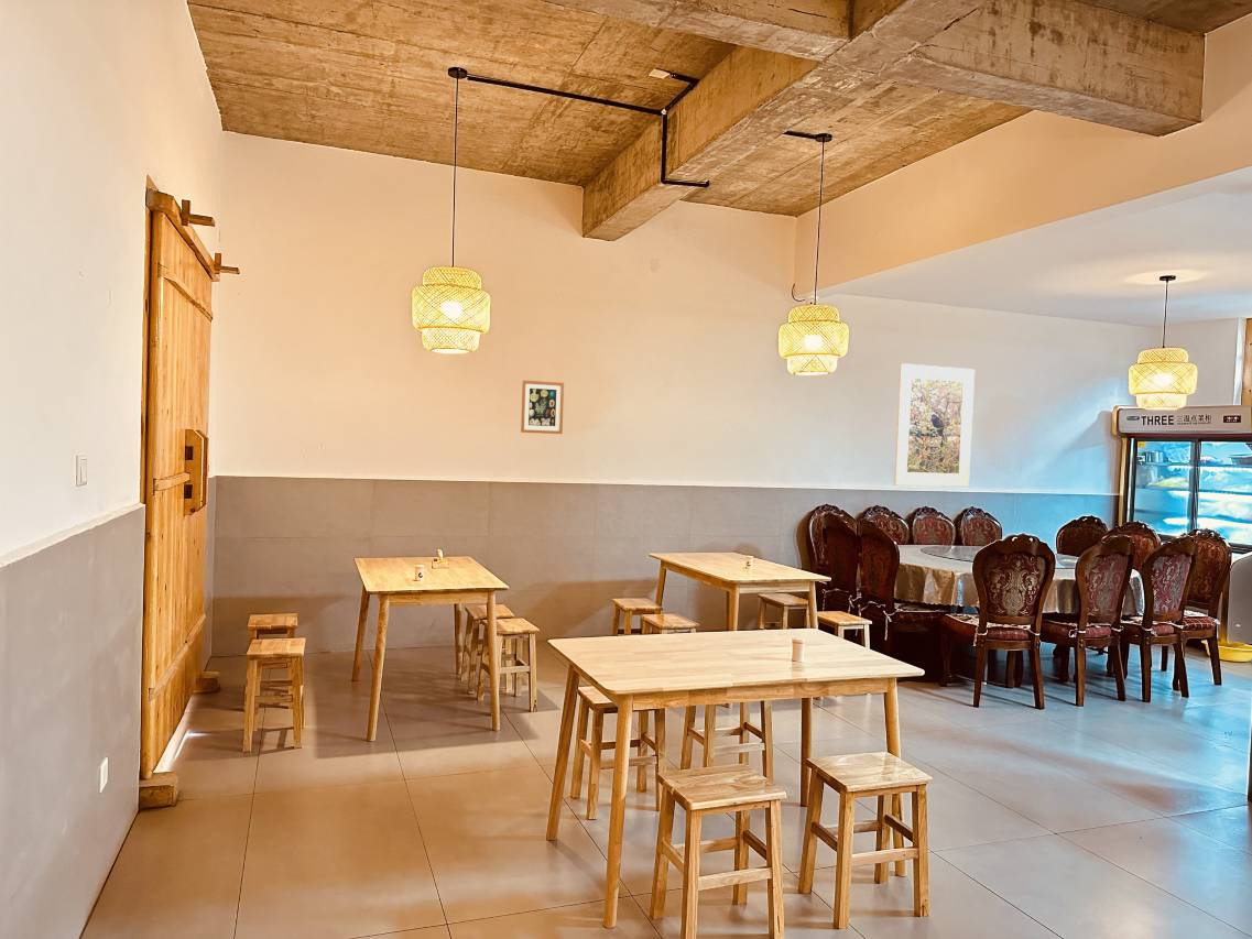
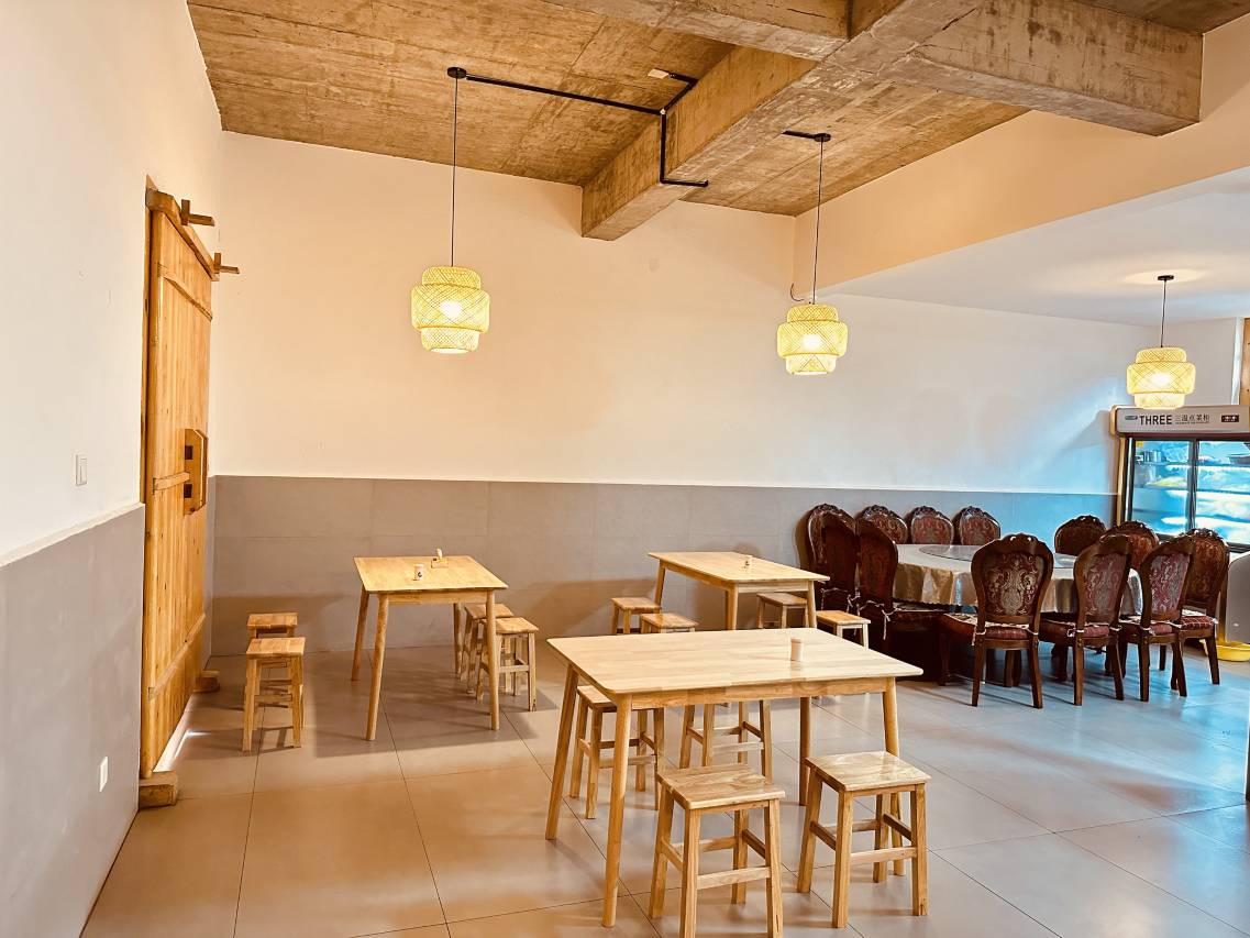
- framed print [893,362,976,488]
- wall art [520,380,565,435]
